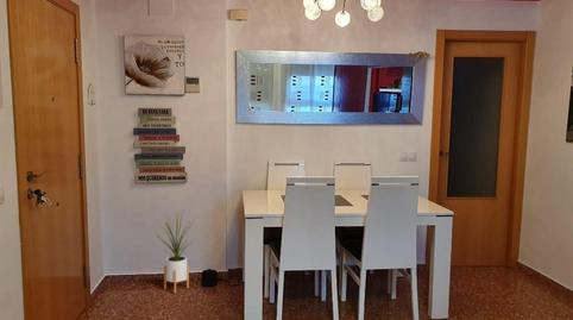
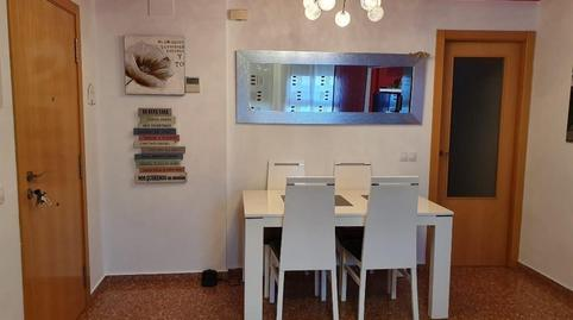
- house plant [155,209,199,294]
